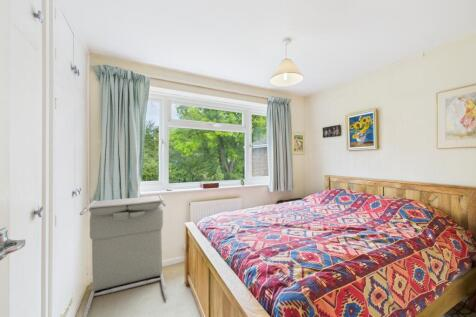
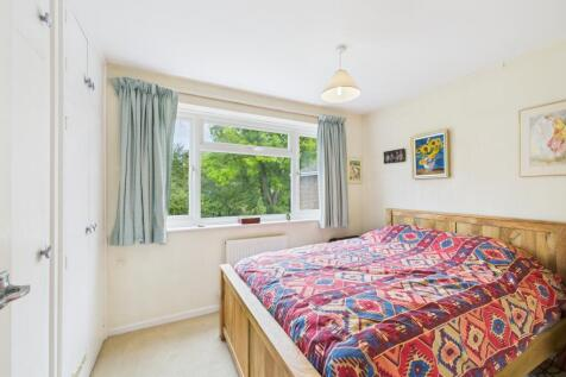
- laundry hamper [79,194,168,317]
